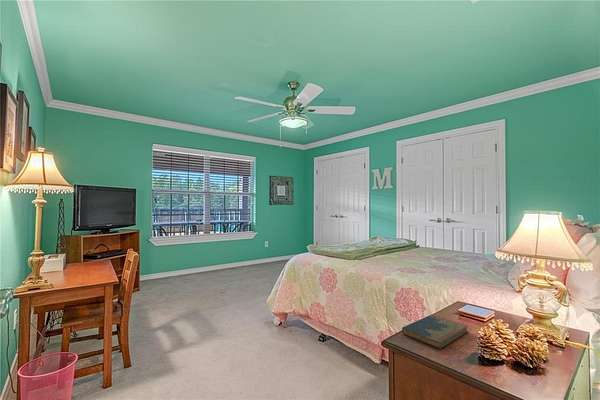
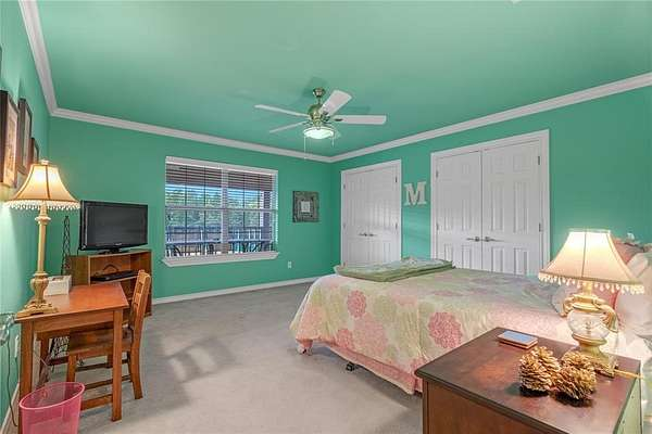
- hardcover book [401,314,469,350]
